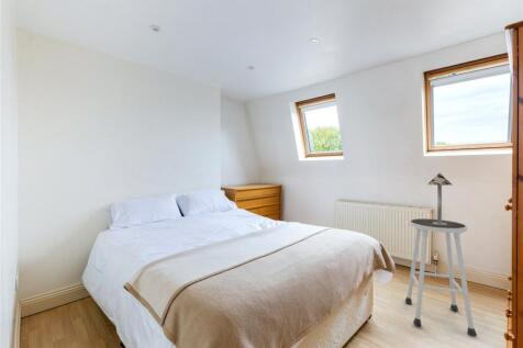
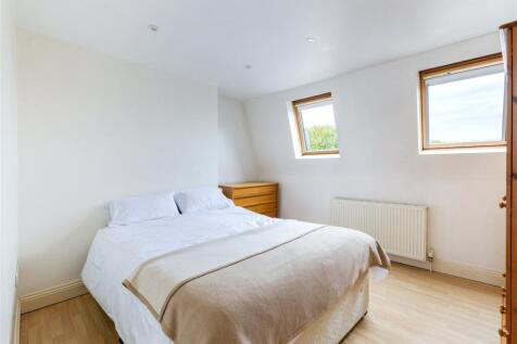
- table lamp [426,172,453,225]
- stool [404,217,478,337]
